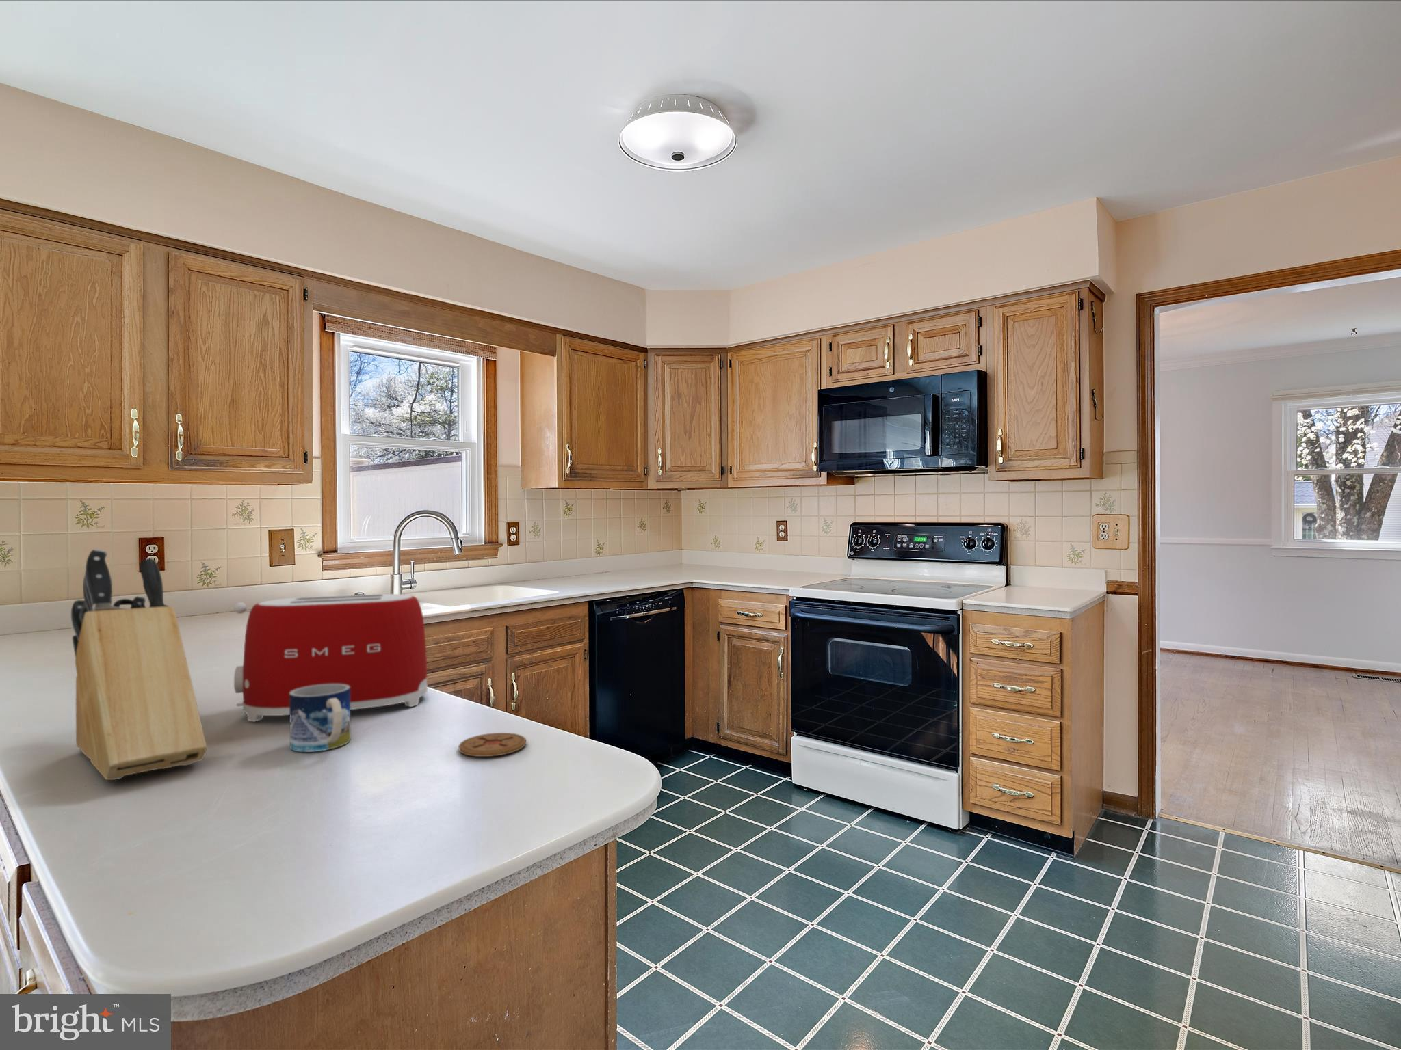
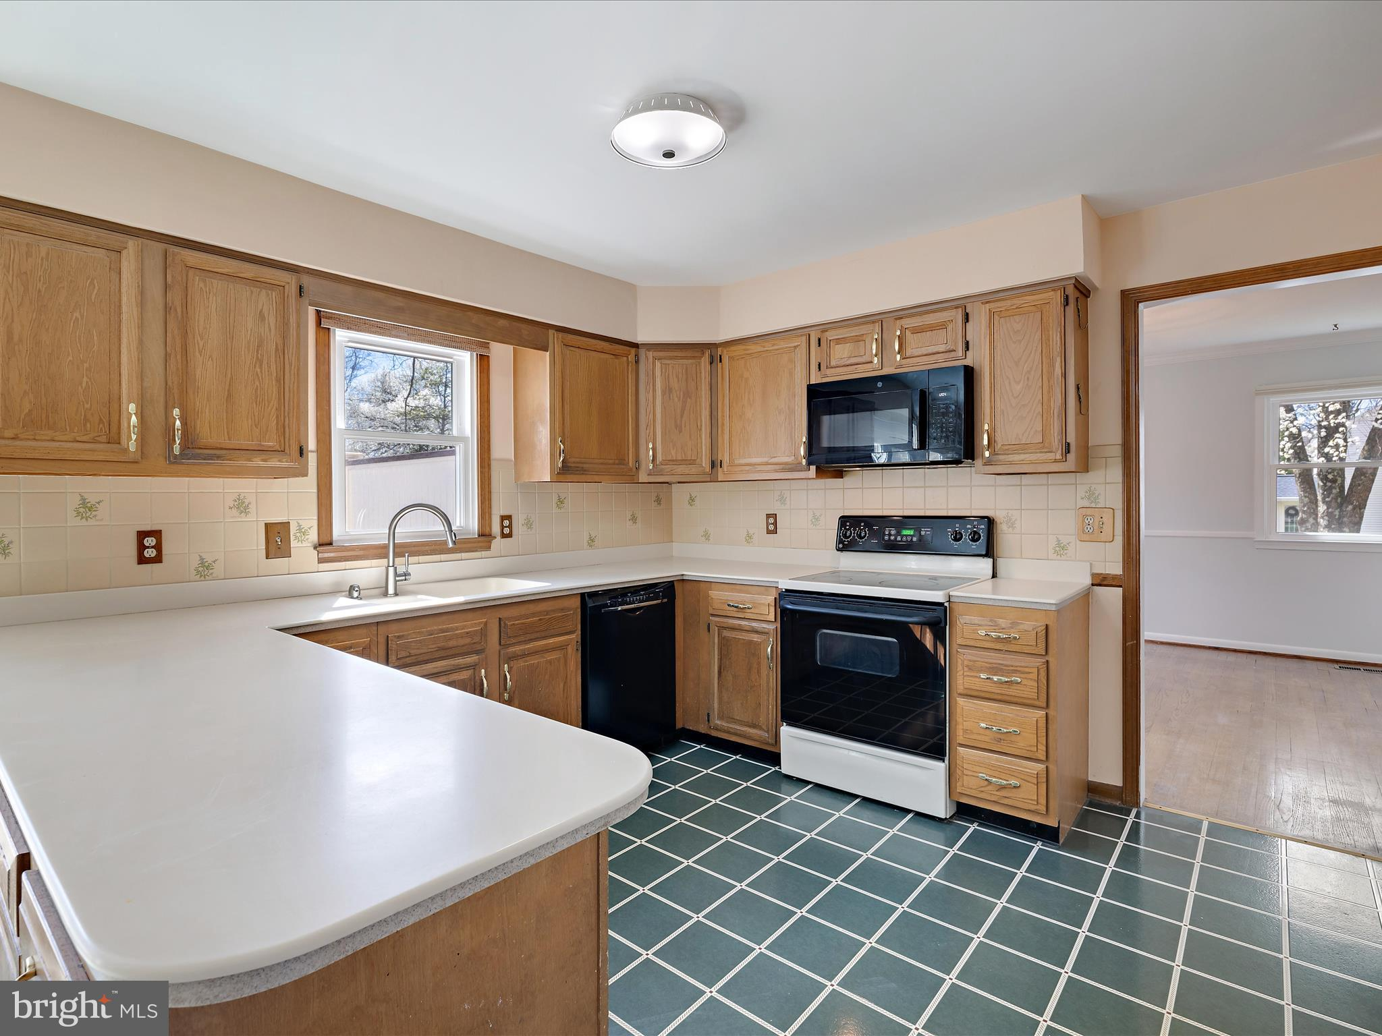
- toaster [233,593,428,722]
- knife block [71,548,207,781]
- mug [289,684,352,752]
- coaster [458,732,526,758]
